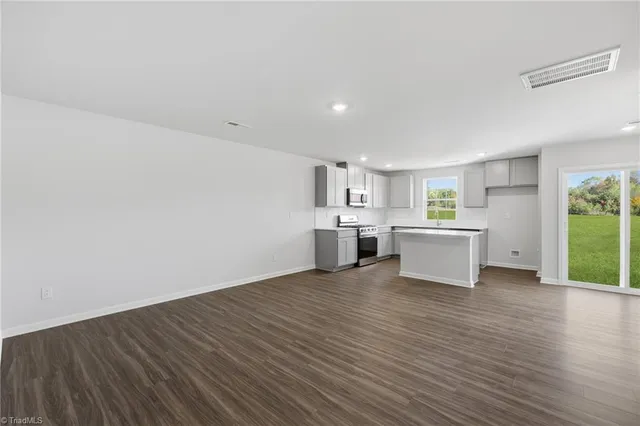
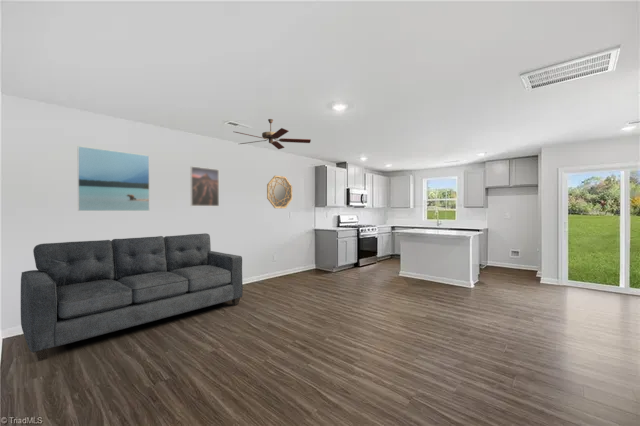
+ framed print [190,165,220,207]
+ sofa [20,232,244,362]
+ ceiling fan [234,118,312,150]
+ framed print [77,145,150,212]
+ home mirror [266,175,293,209]
